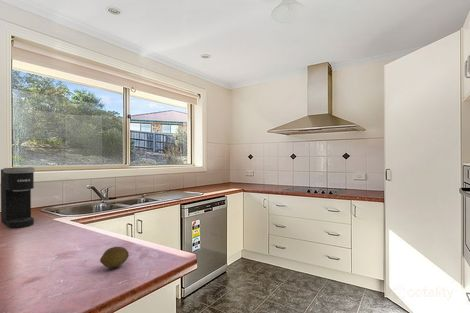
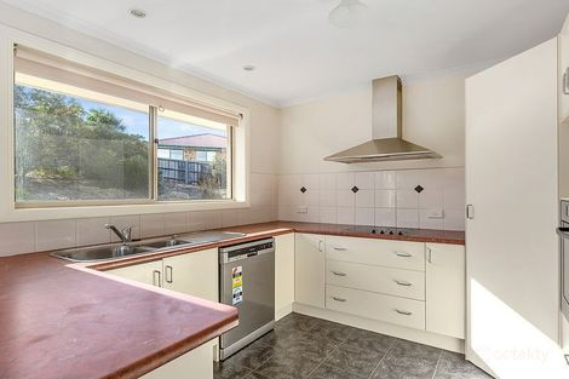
- coffee maker [0,166,36,229]
- fruit [99,246,130,269]
